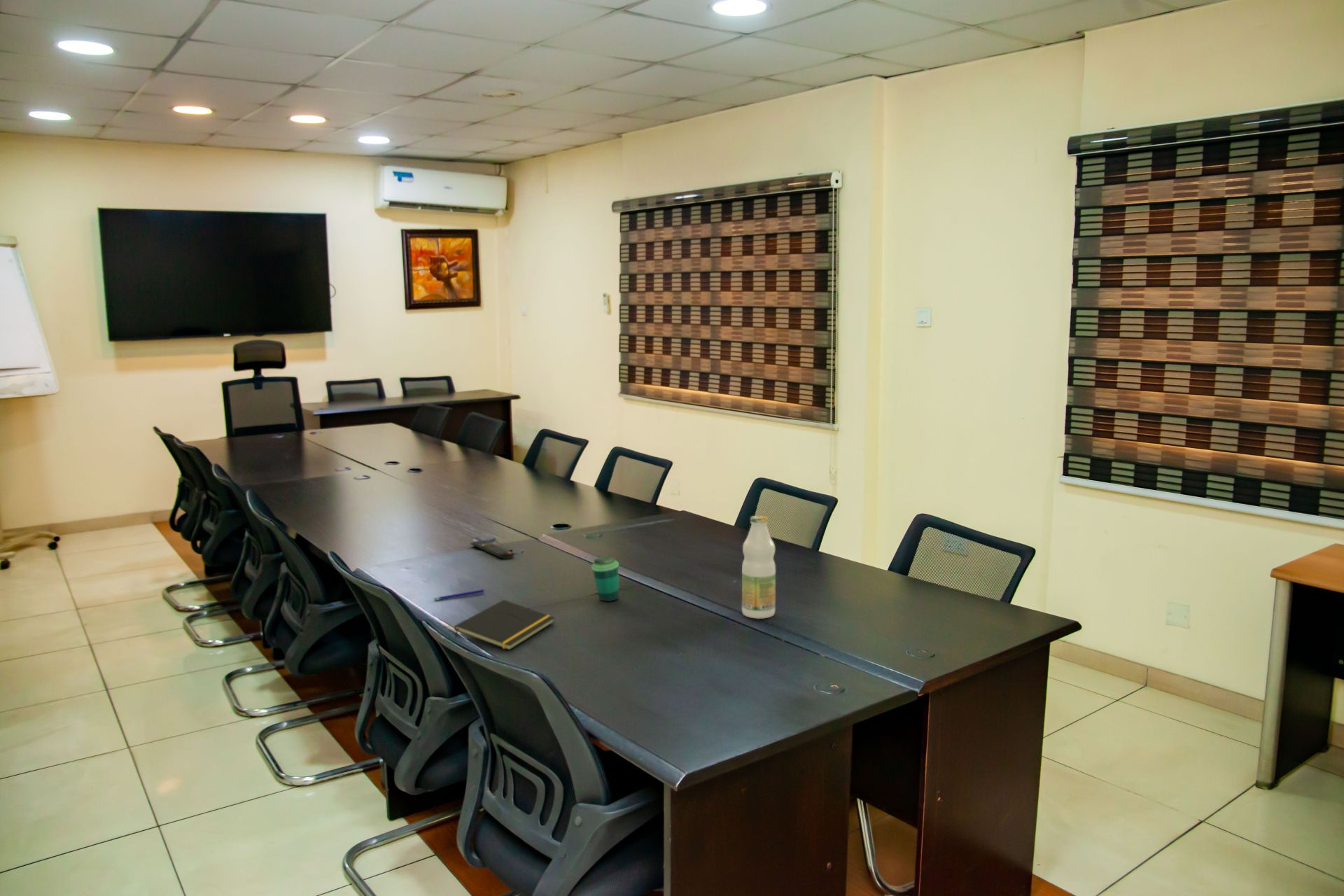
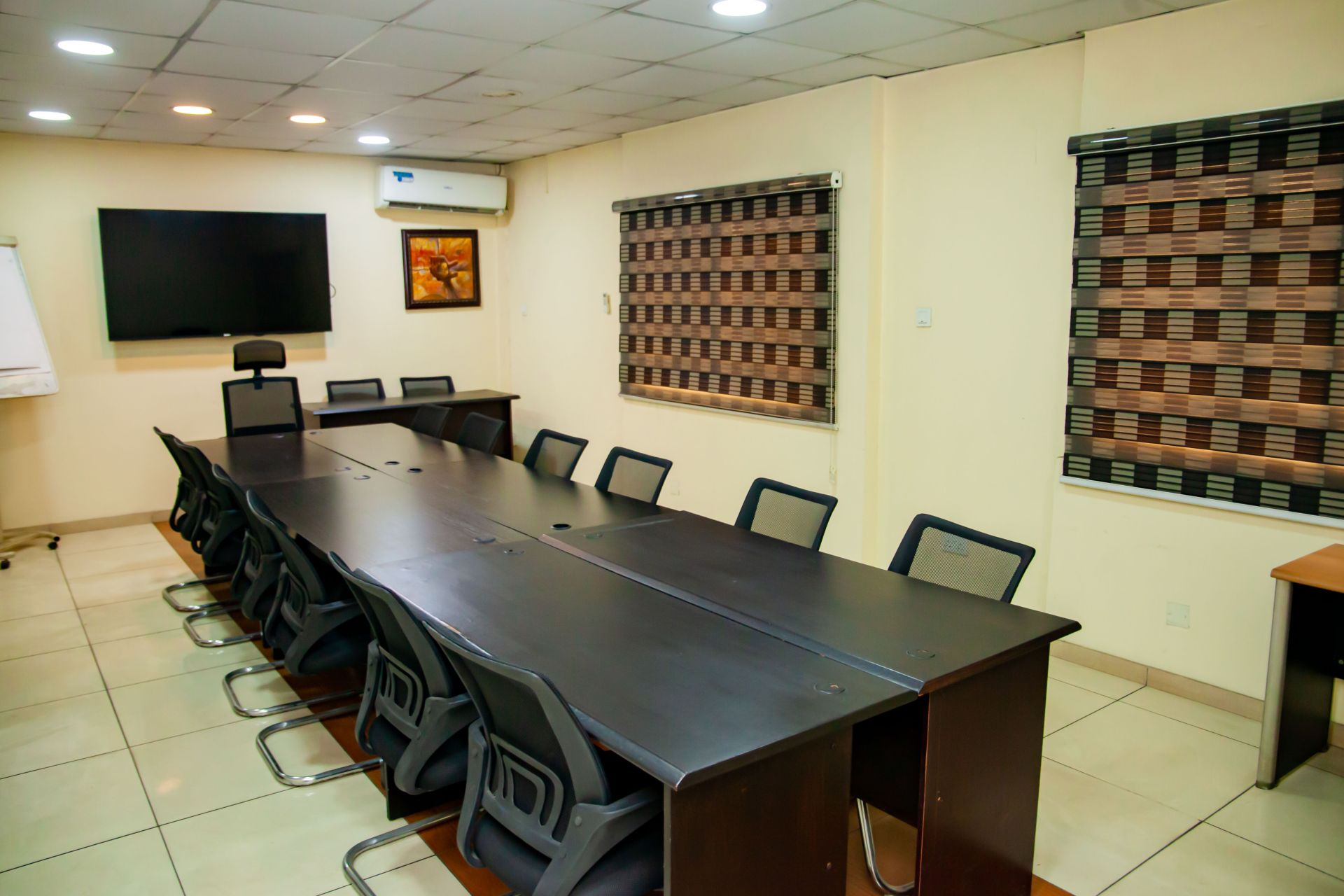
- pen [433,589,485,601]
- bottle [741,515,776,619]
- notepad [454,599,555,651]
- remote control [470,540,515,559]
- cup [591,556,619,602]
